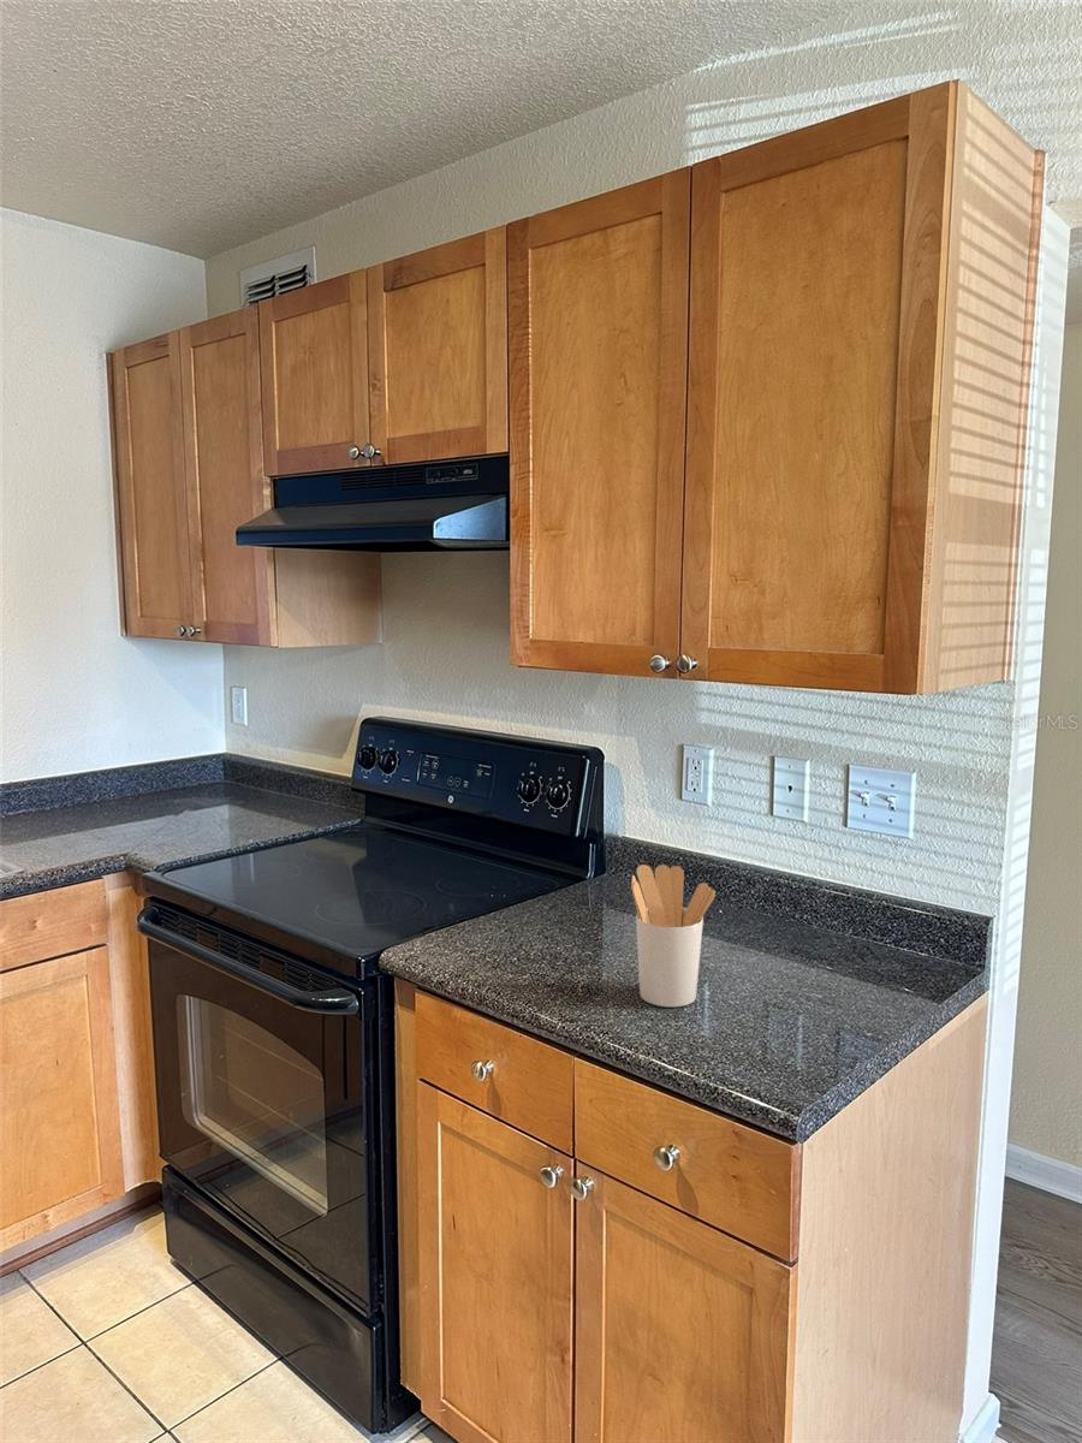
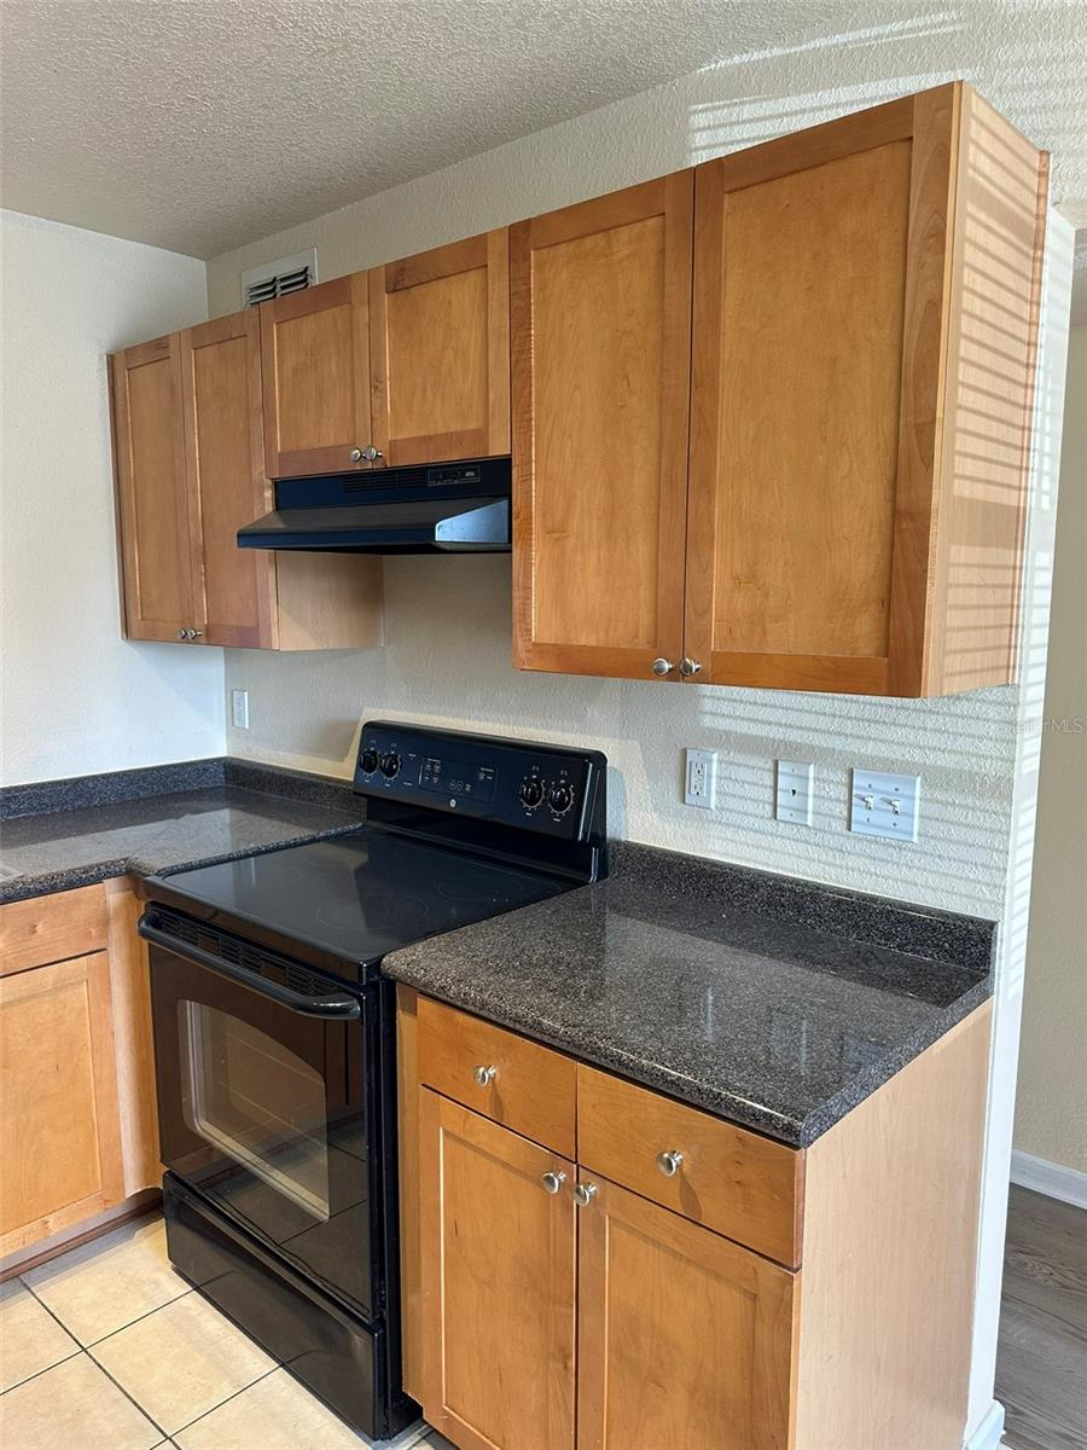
- utensil holder [630,863,717,1008]
